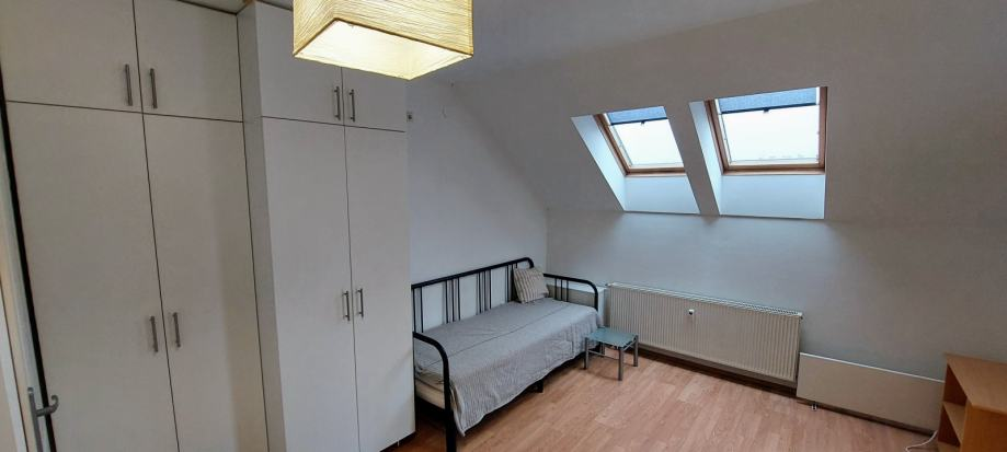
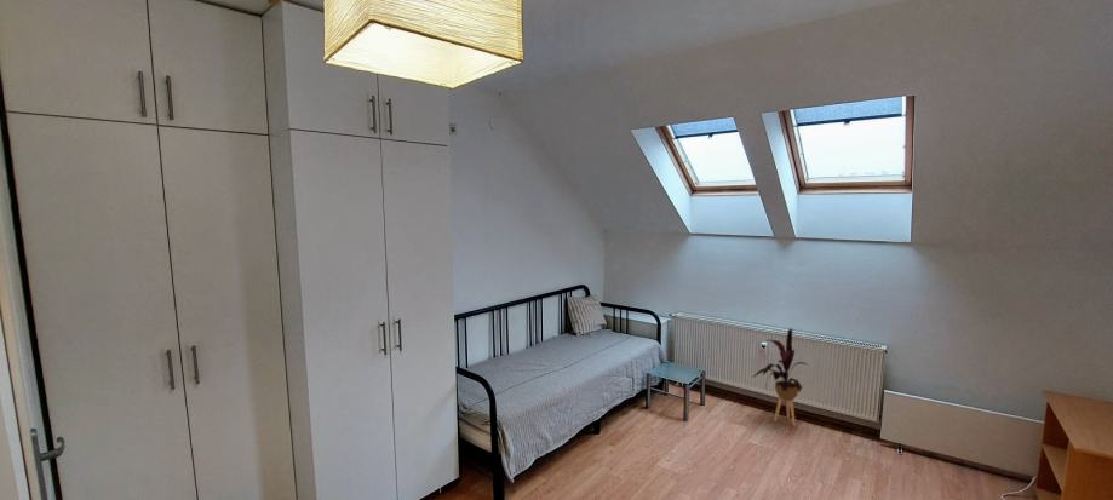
+ house plant [751,328,810,427]
